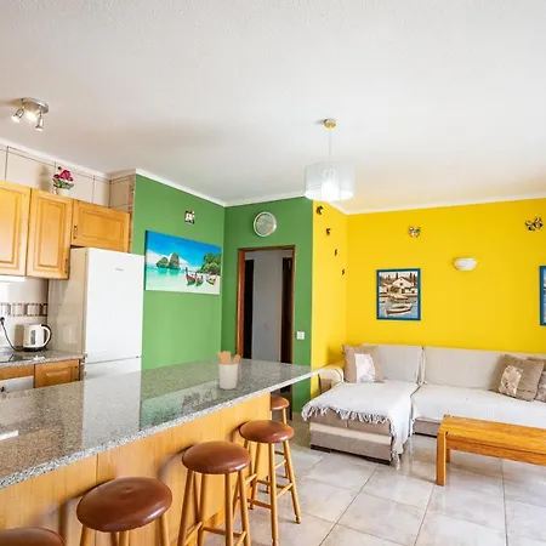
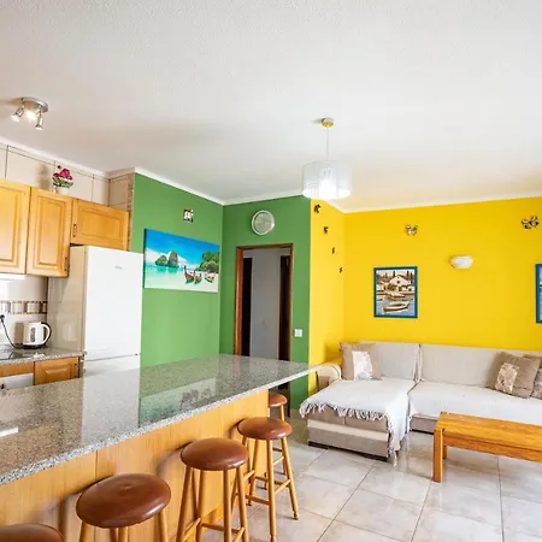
- utensil holder [216,349,241,391]
